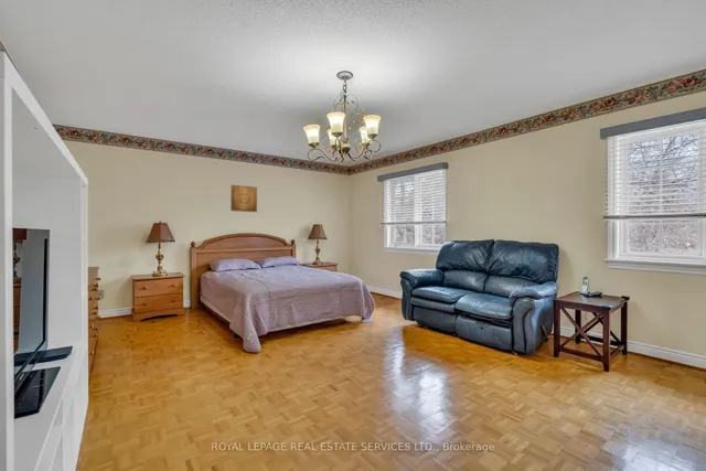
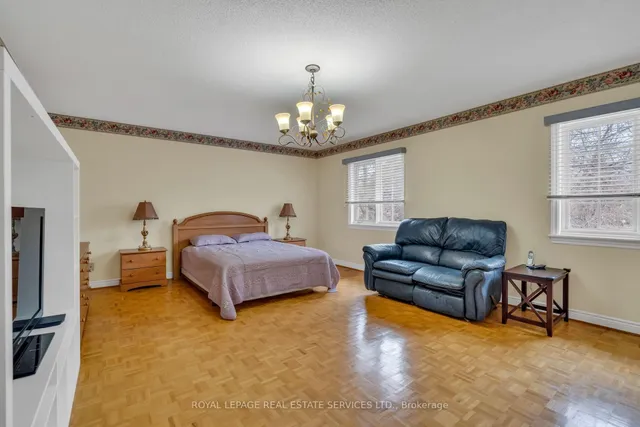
- wall art [229,184,258,213]
